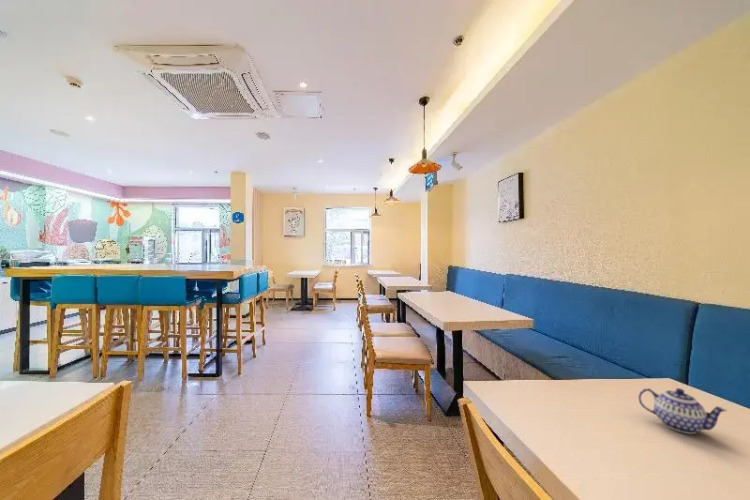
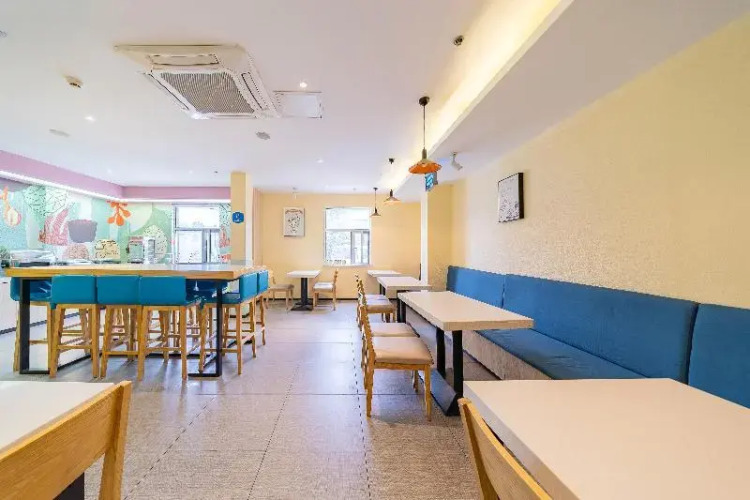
- teapot [638,387,728,435]
